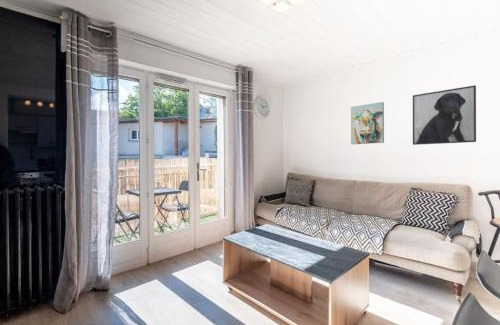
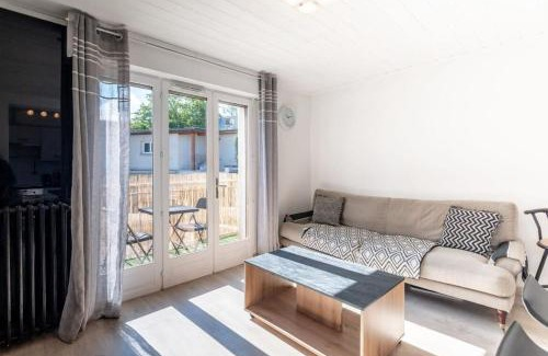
- wall art [350,101,385,145]
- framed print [412,84,477,146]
